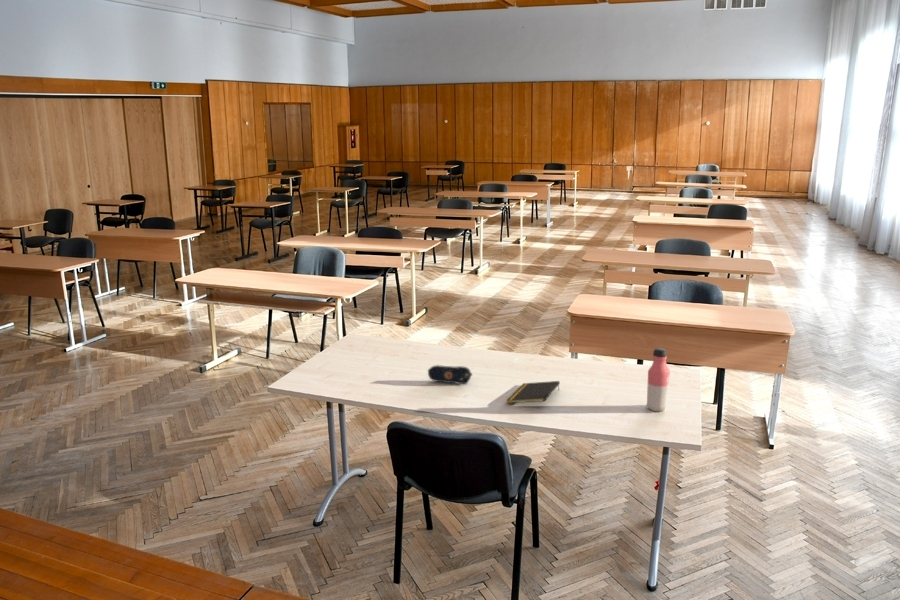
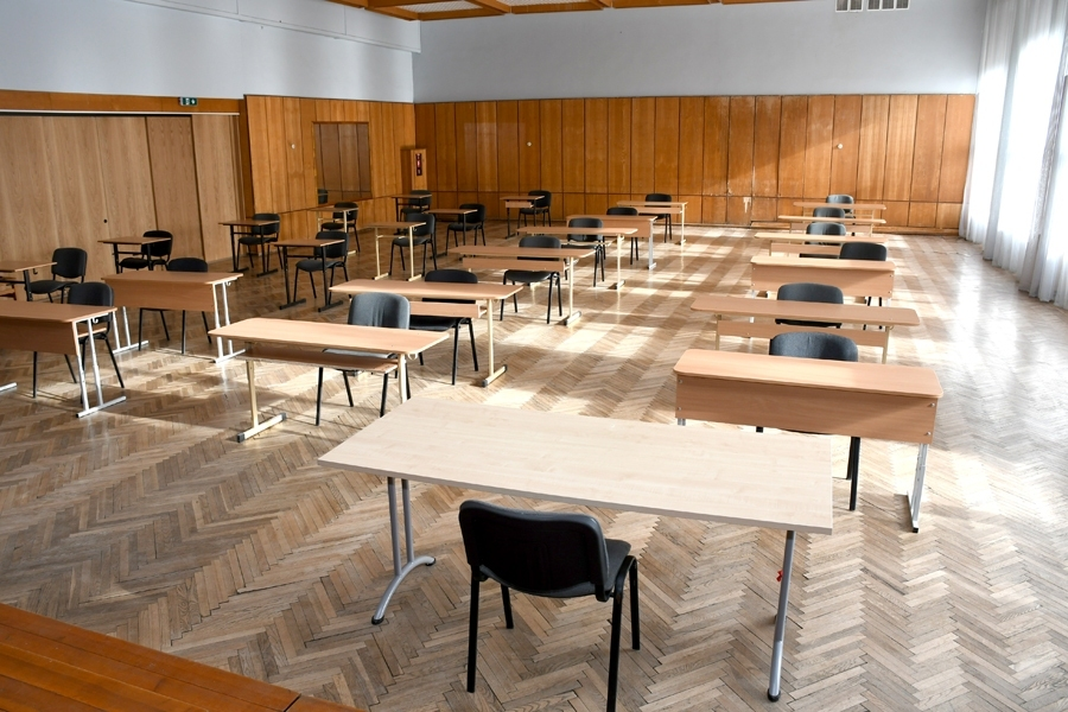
- notepad [505,380,561,404]
- water bottle [645,347,671,412]
- pencil case [427,364,473,385]
